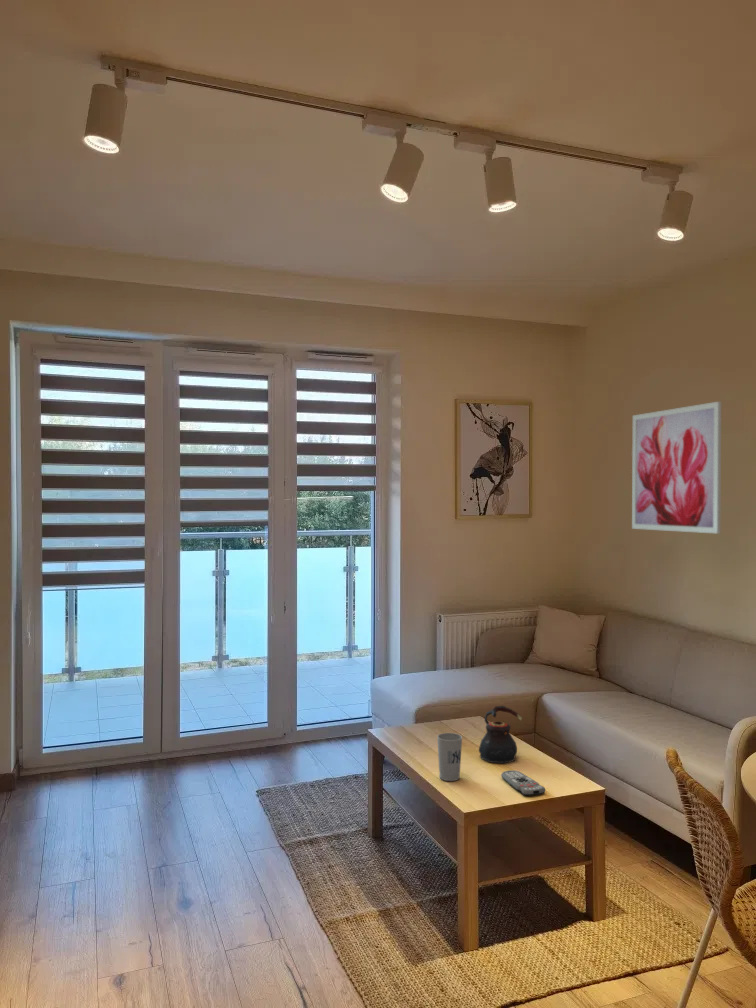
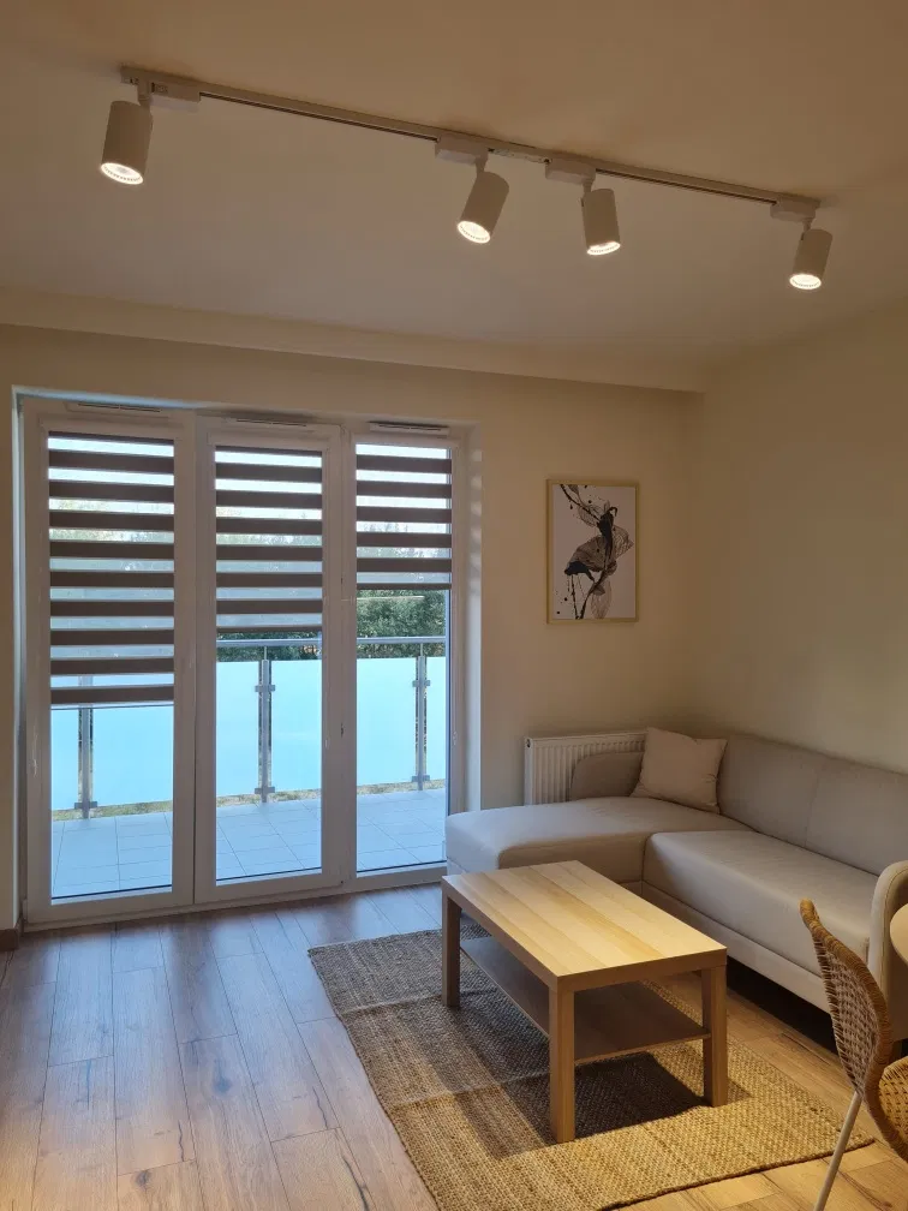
- remote control [500,769,546,797]
- wall art [631,401,722,535]
- cup [436,732,463,782]
- teapot [478,705,522,765]
